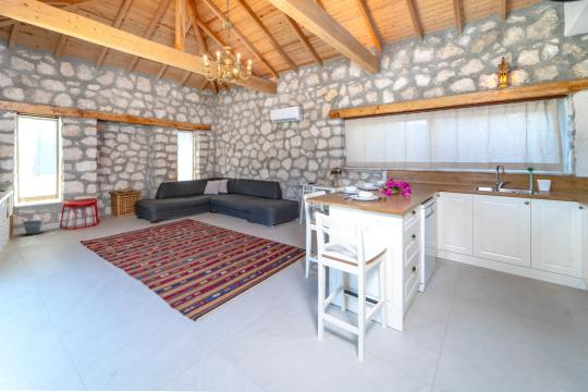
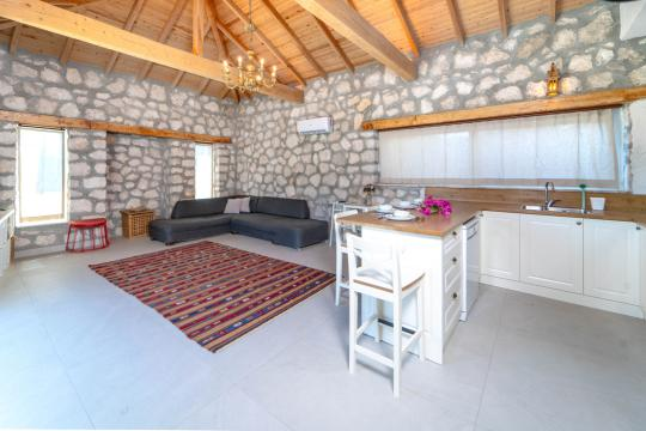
- bucket [21,212,45,235]
